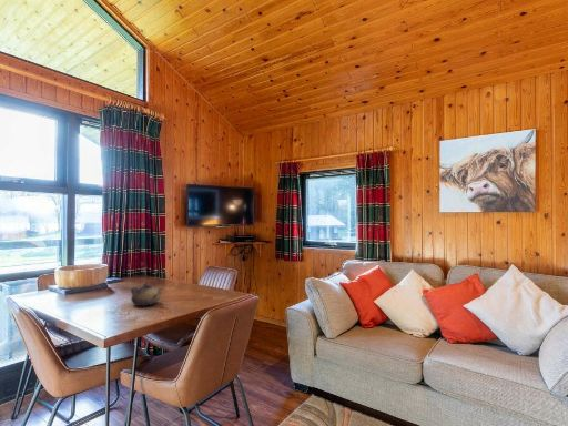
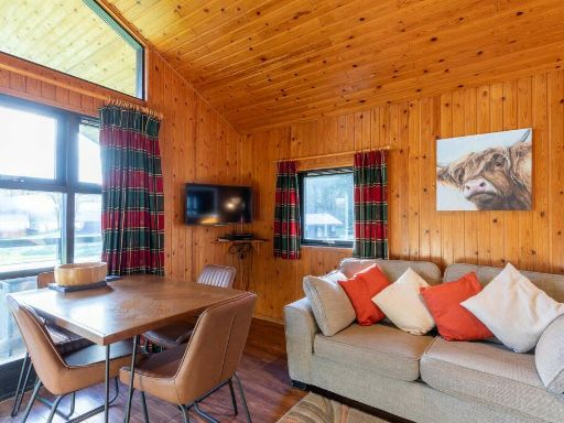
- teapot [130,282,163,307]
